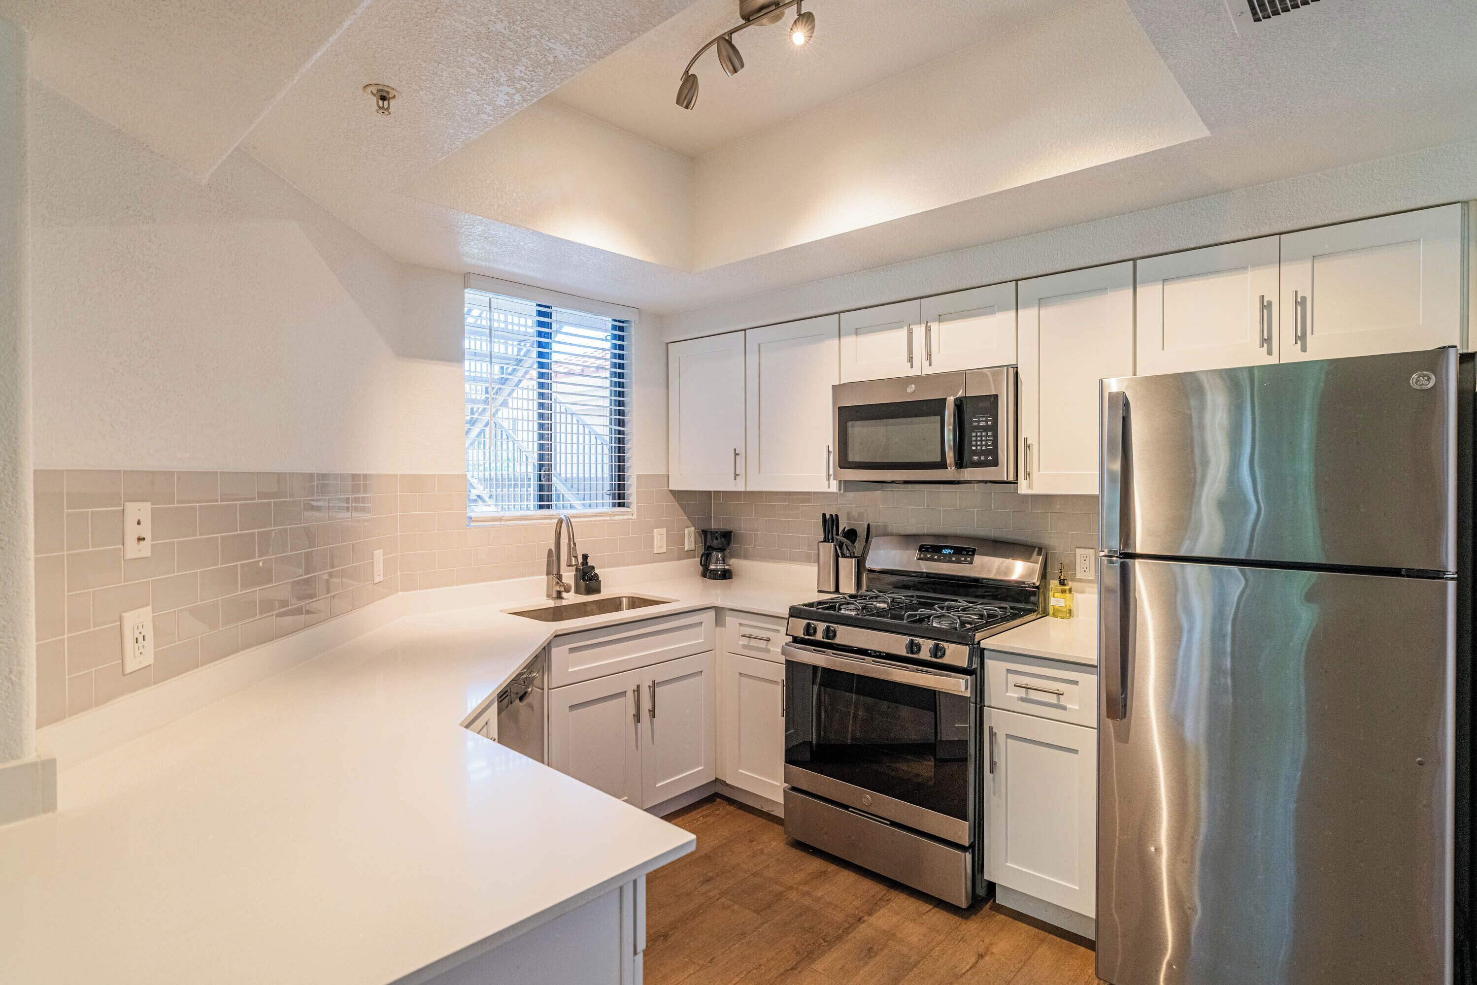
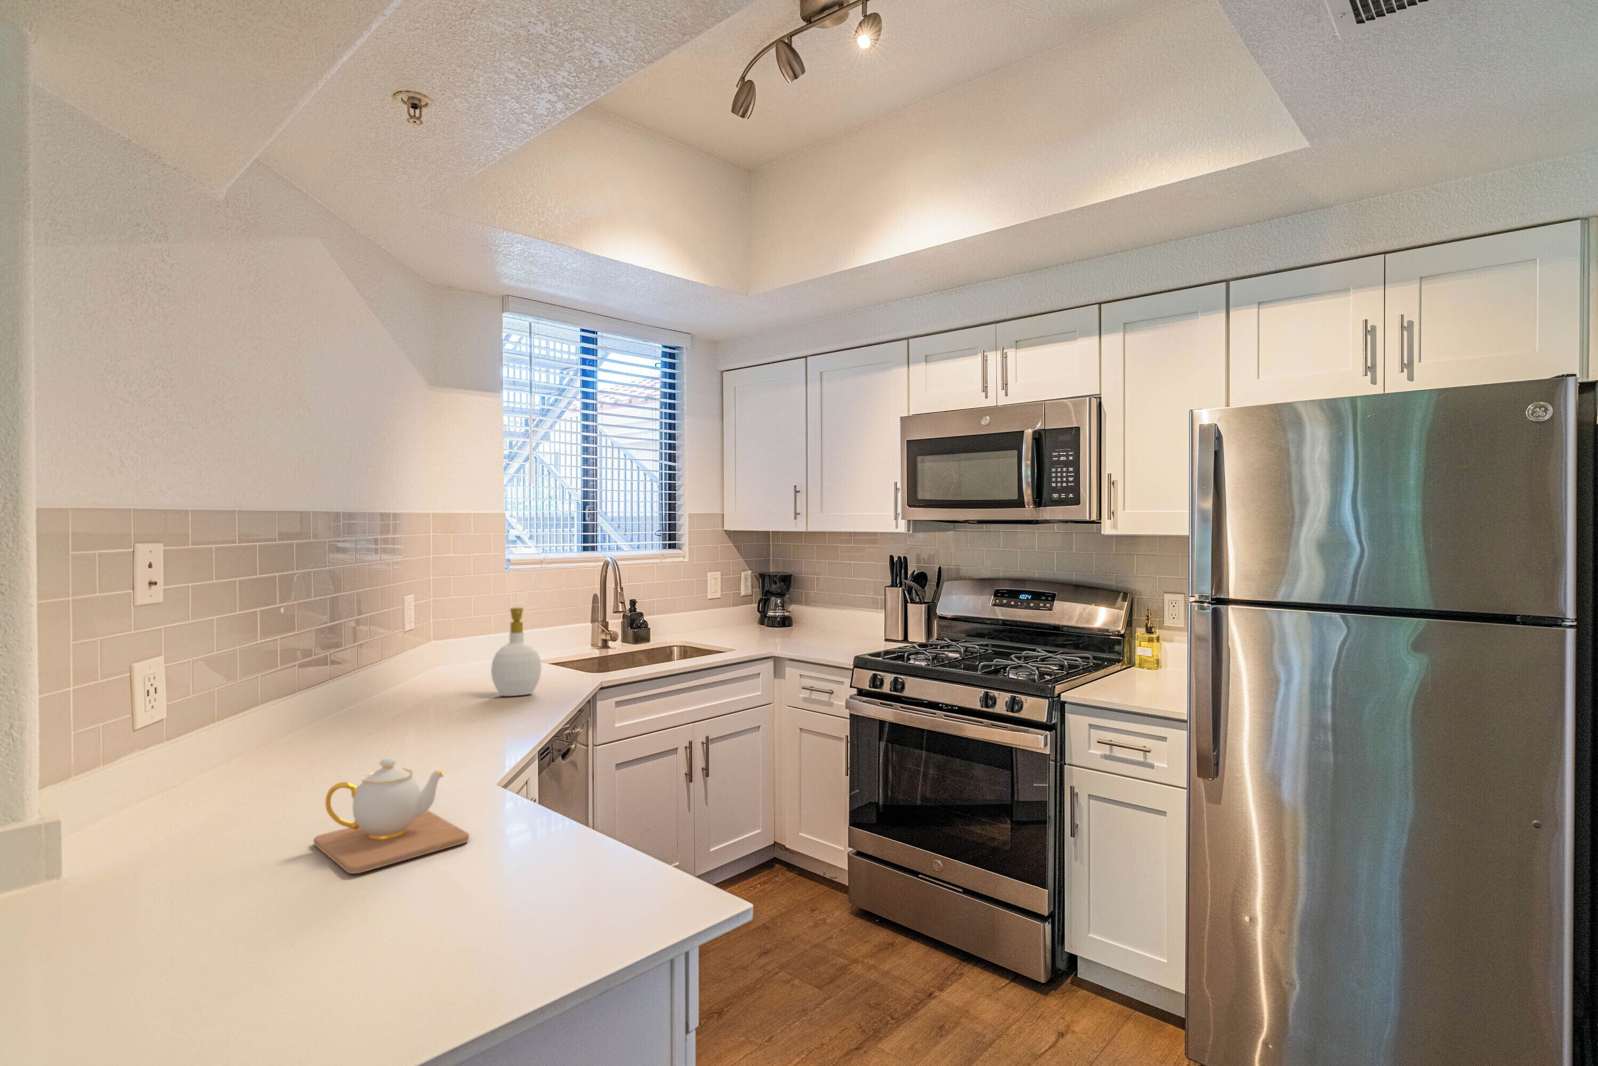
+ soap bottle [490,607,543,697]
+ teapot [313,757,470,874]
